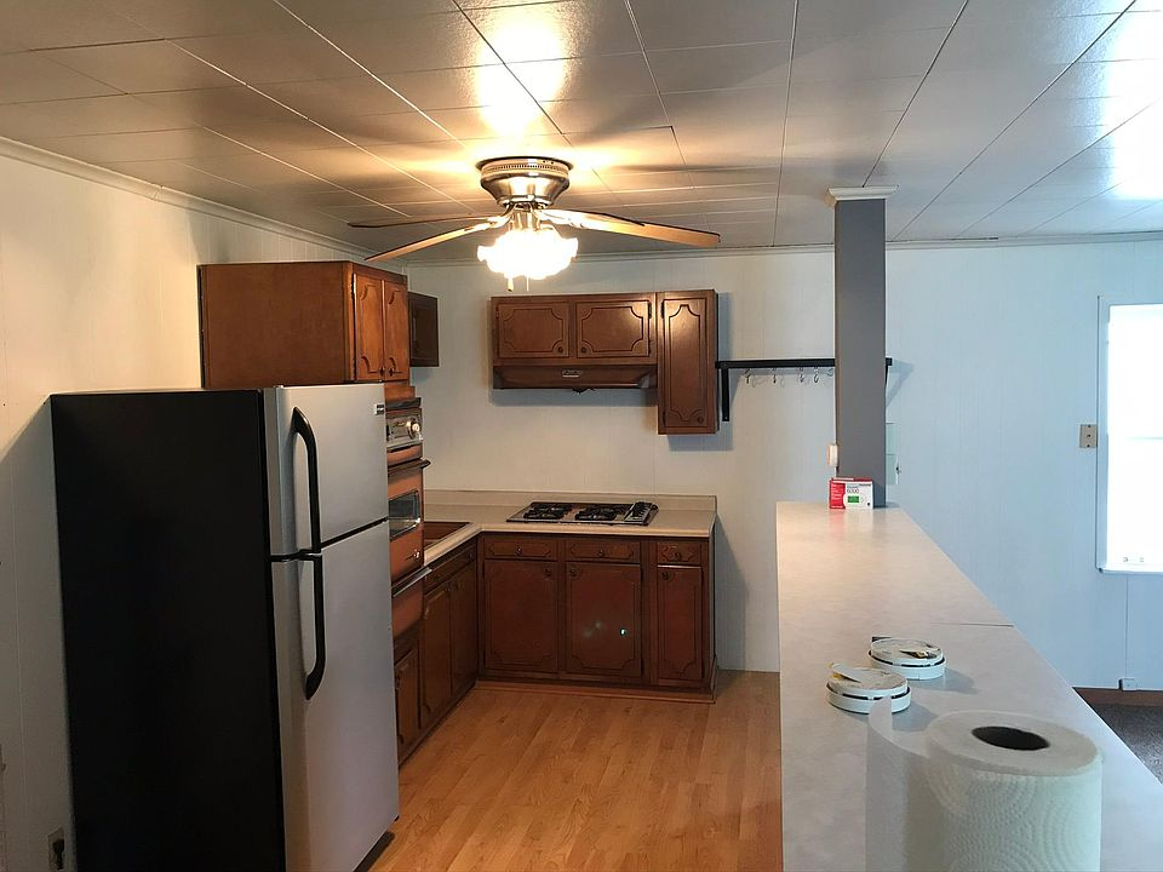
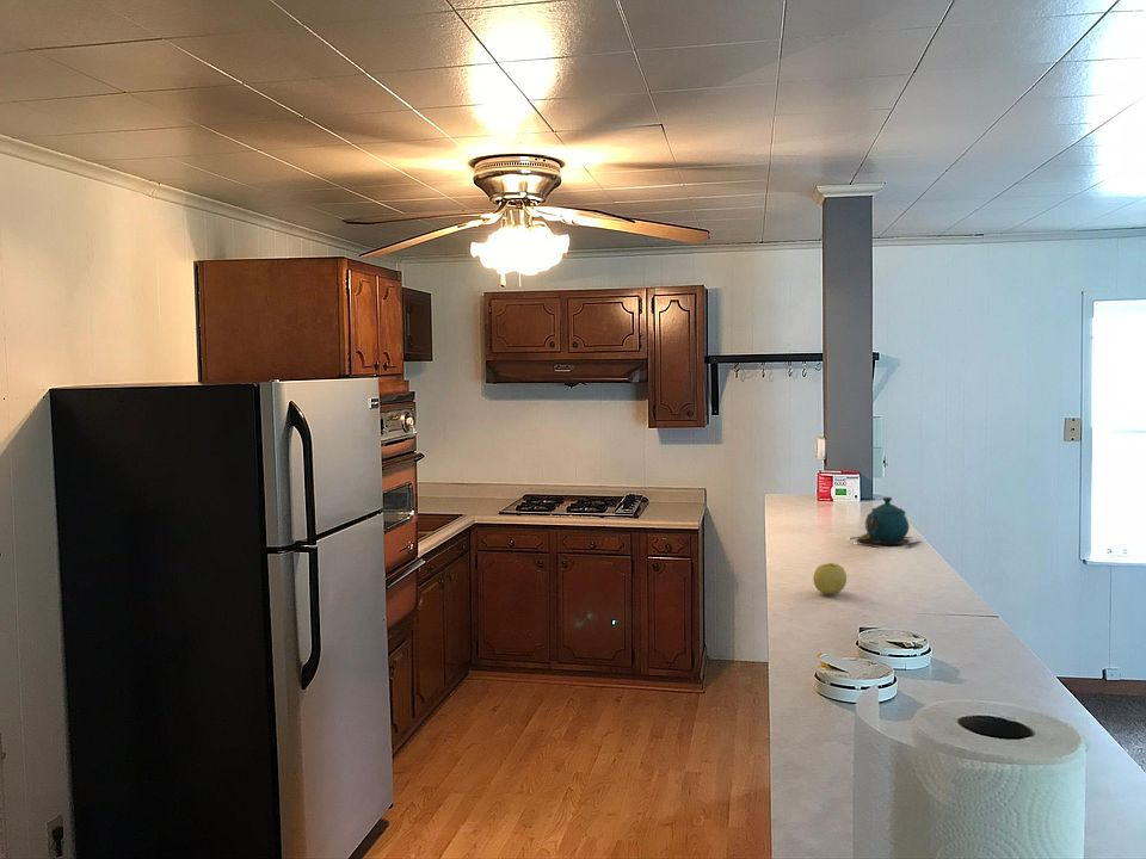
+ teapot [851,496,923,548]
+ apple [812,562,848,595]
